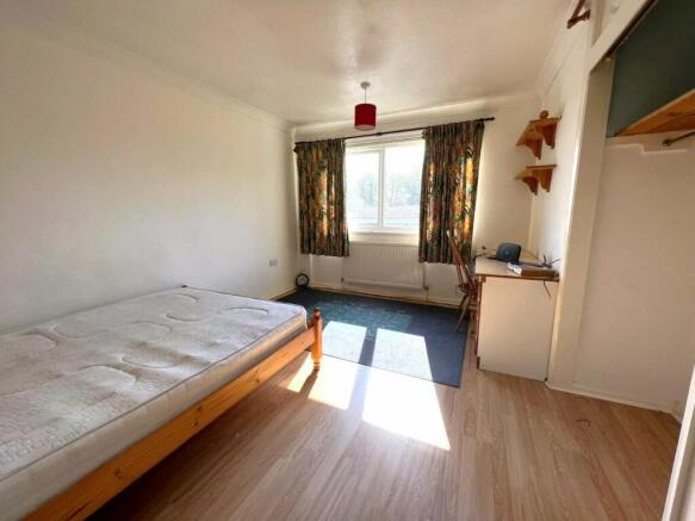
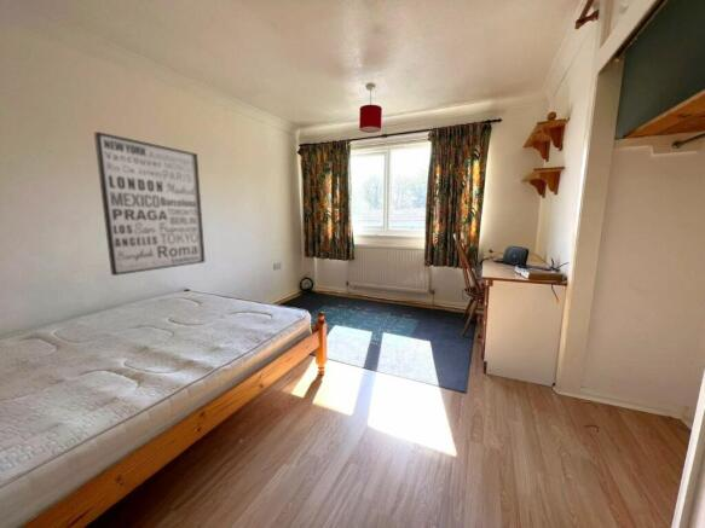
+ wall art [93,130,207,277]
